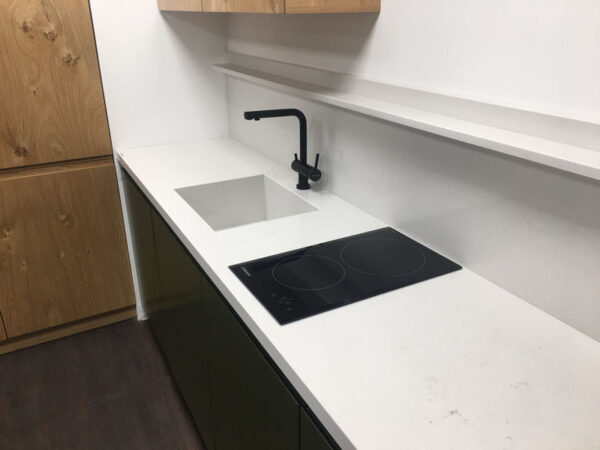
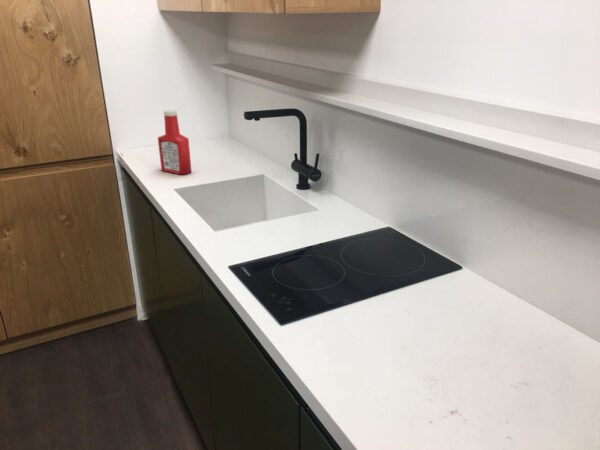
+ soap bottle [157,109,193,175]
